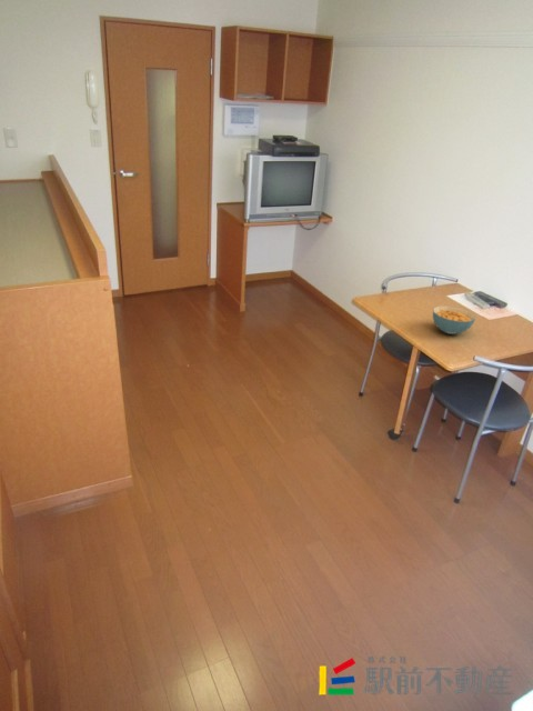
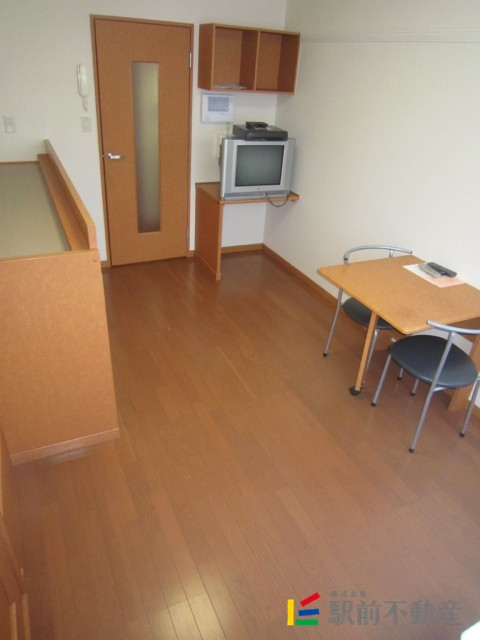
- cereal bowl [432,304,476,336]
